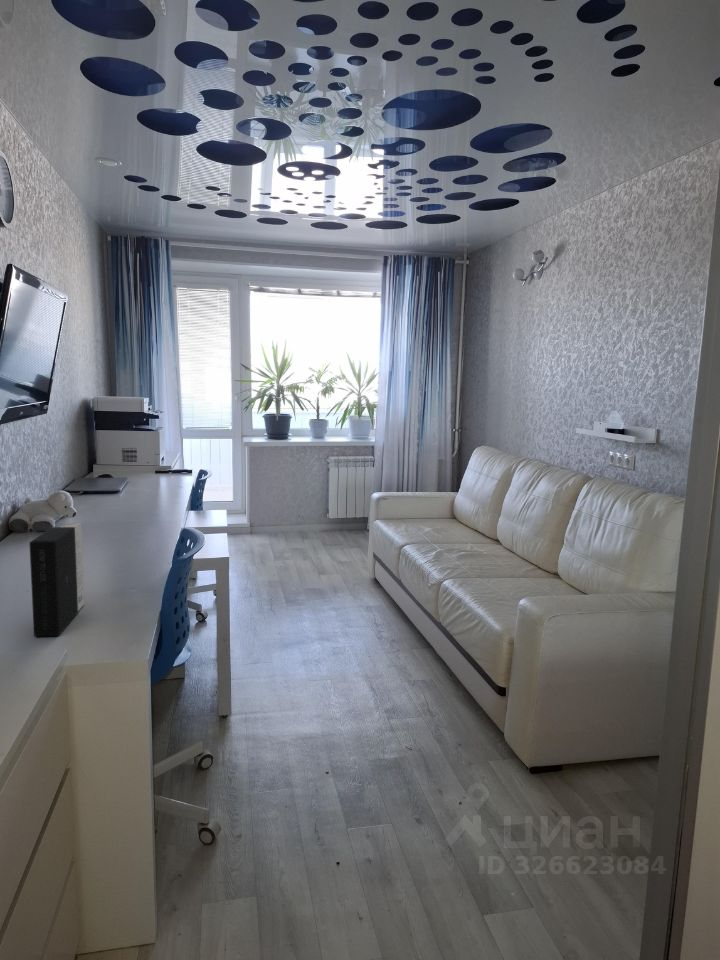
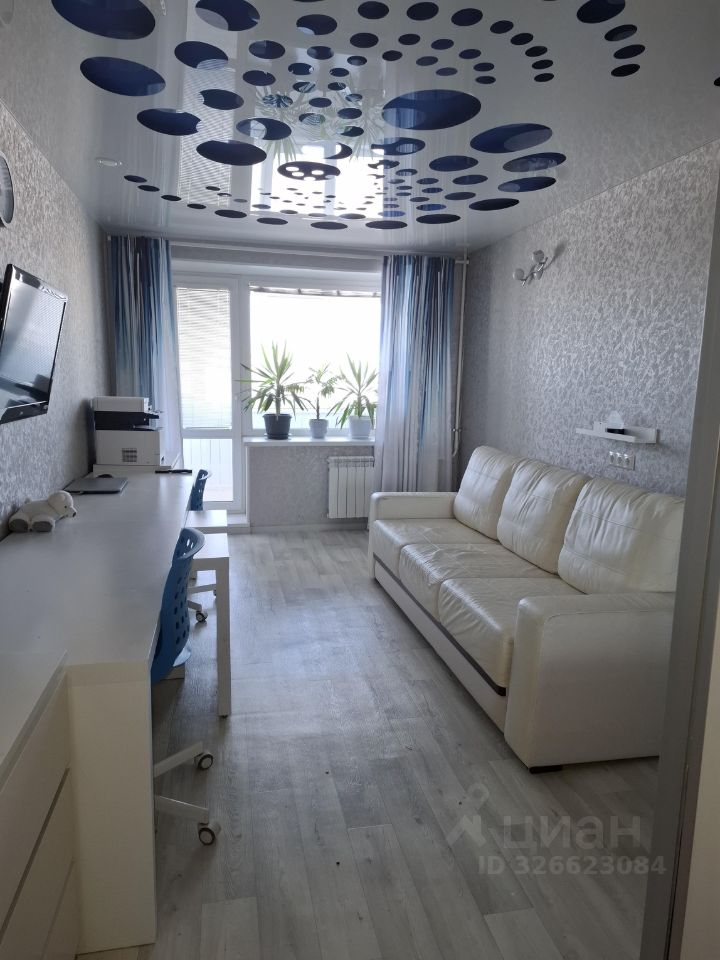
- book [28,522,85,638]
